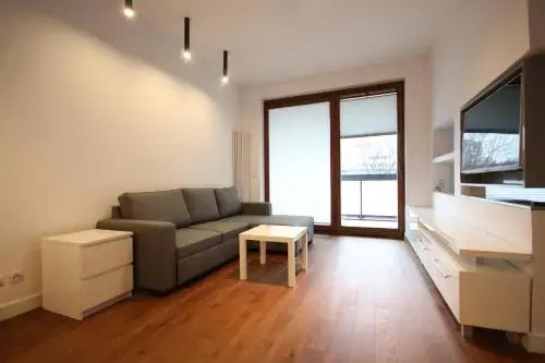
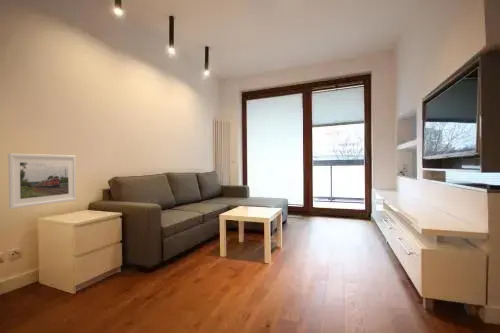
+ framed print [7,152,77,210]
